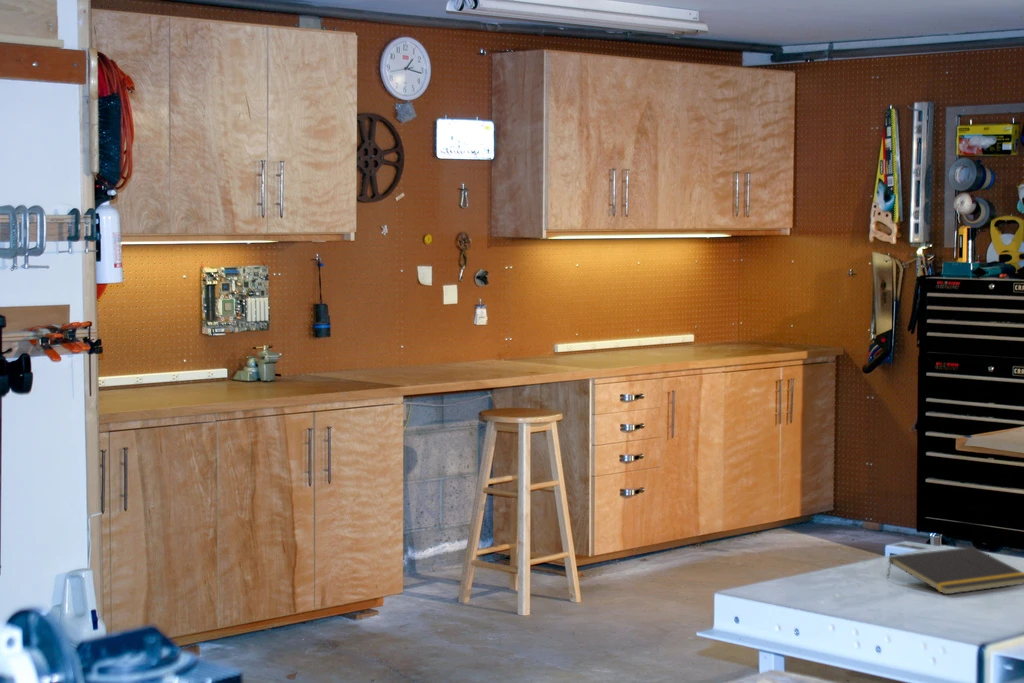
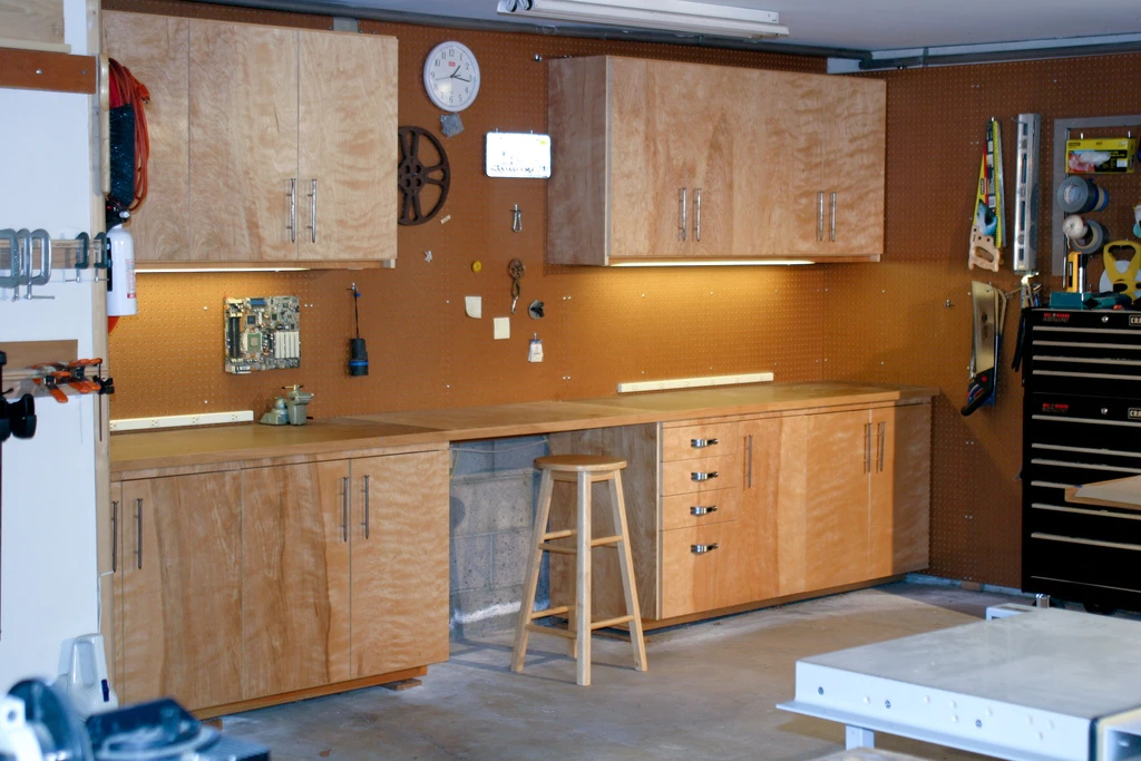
- notepad [886,546,1024,596]
